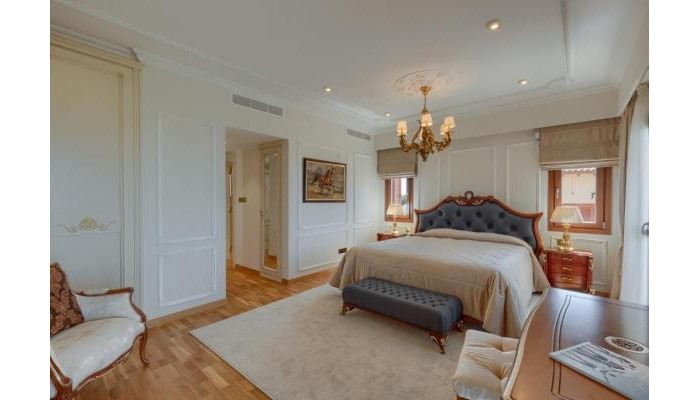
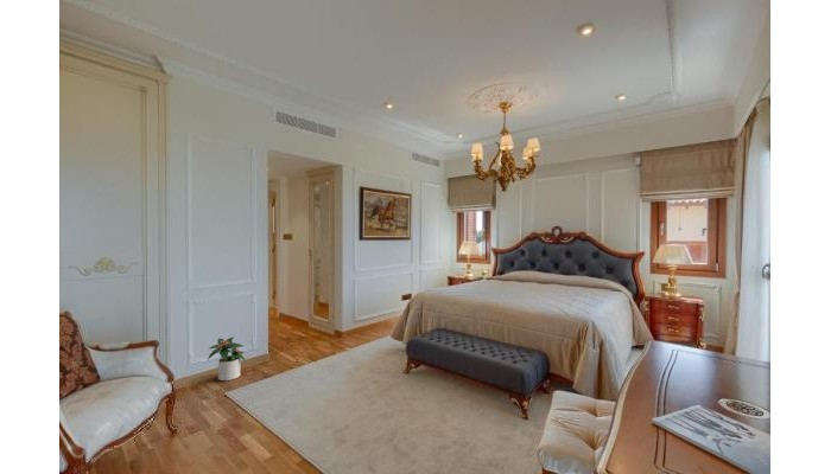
+ potted plant [207,337,247,382]
